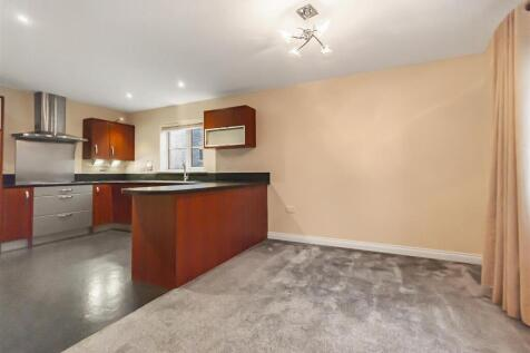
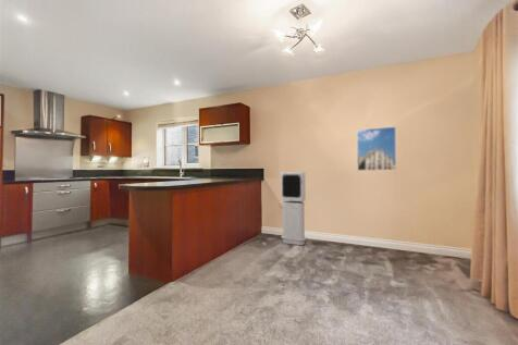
+ air purifier [280,171,307,246]
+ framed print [356,125,397,172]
